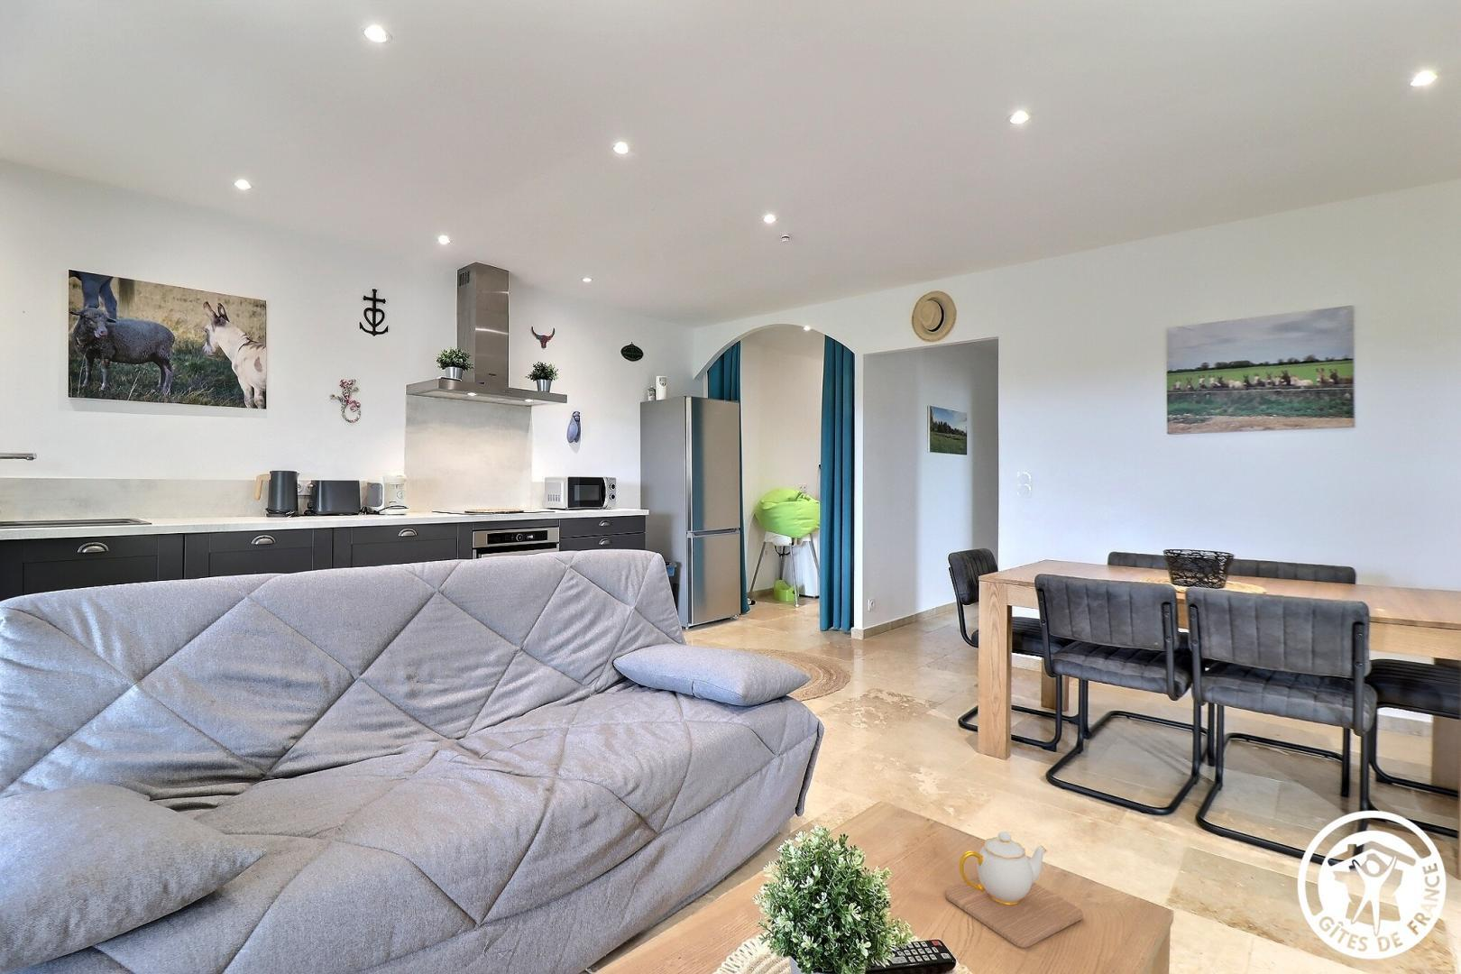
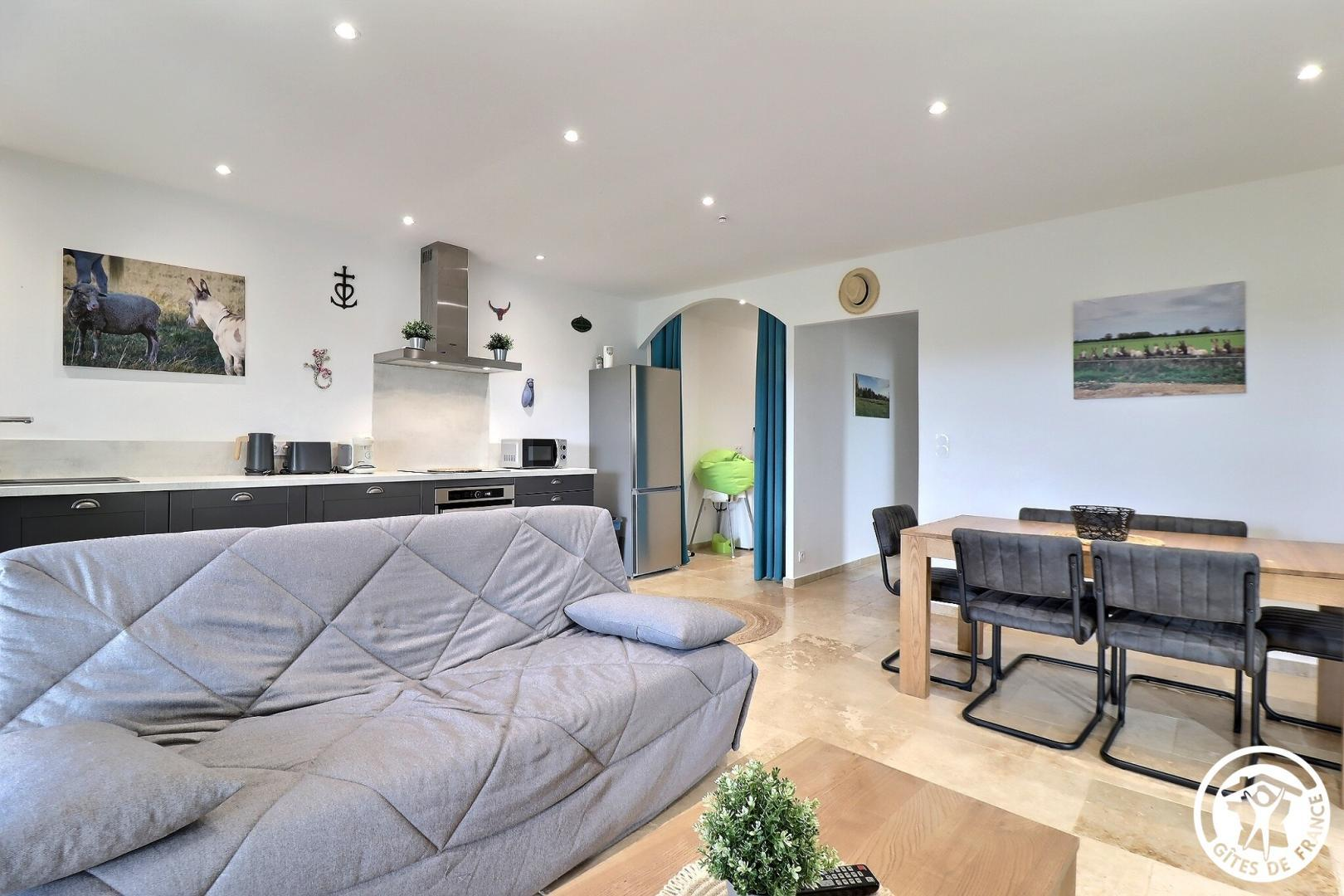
- teapot [945,831,1084,949]
